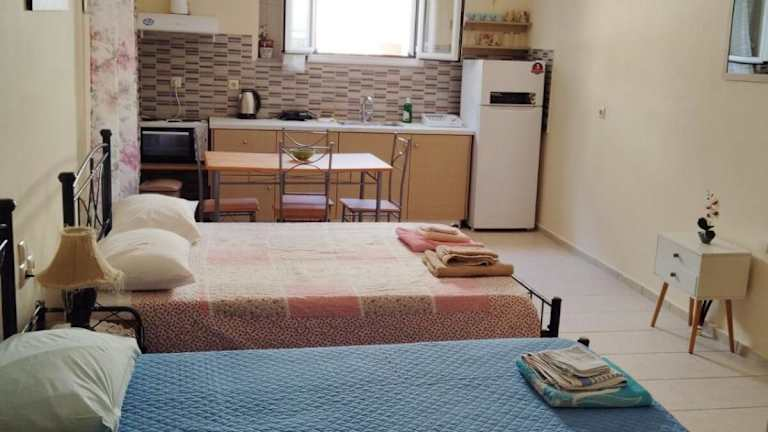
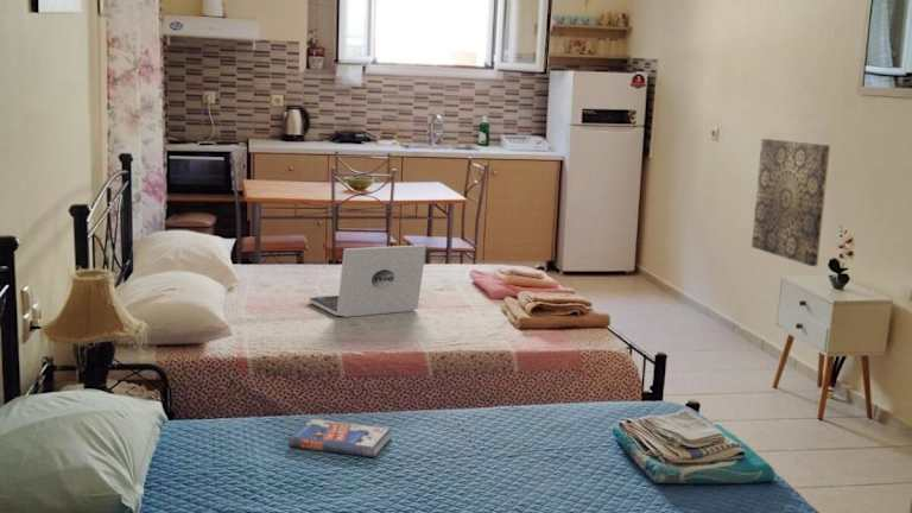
+ wall art [750,138,831,267]
+ book [287,418,393,458]
+ laptop [308,243,428,318]
